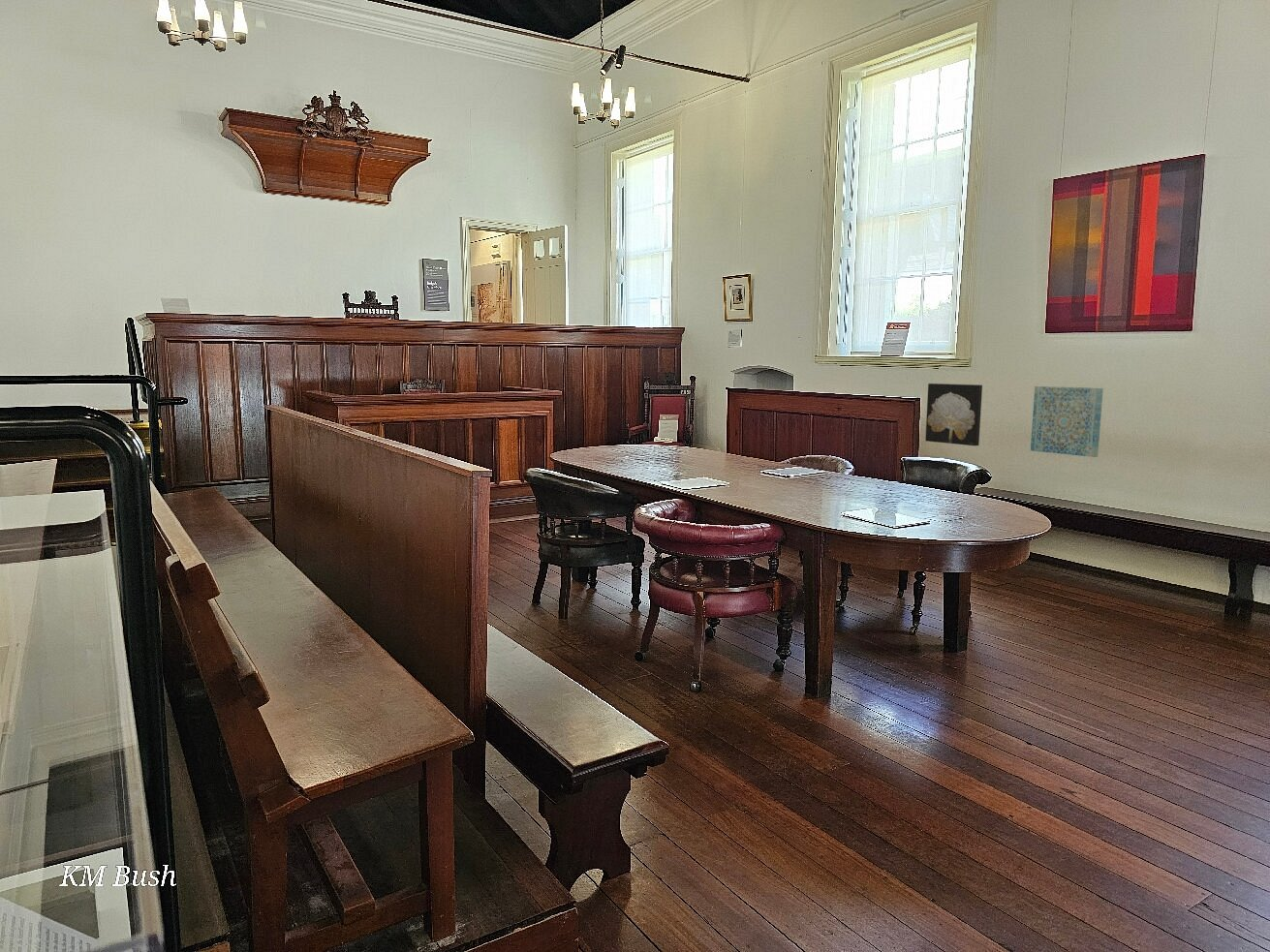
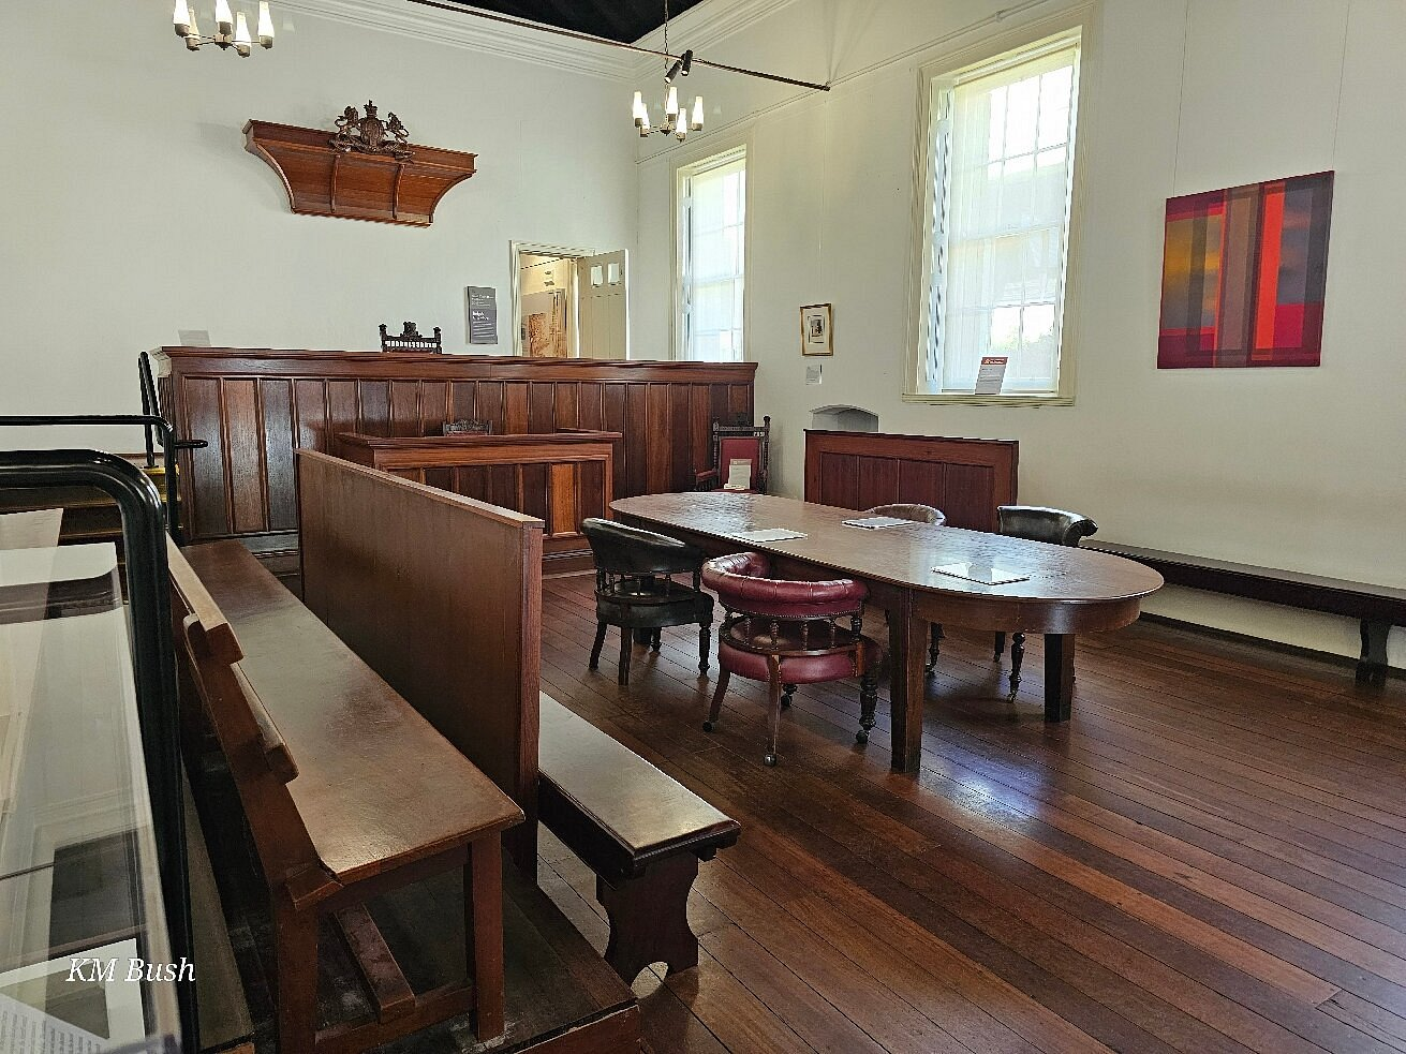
- wall art [924,383,983,446]
- wall art [1030,385,1104,458]
